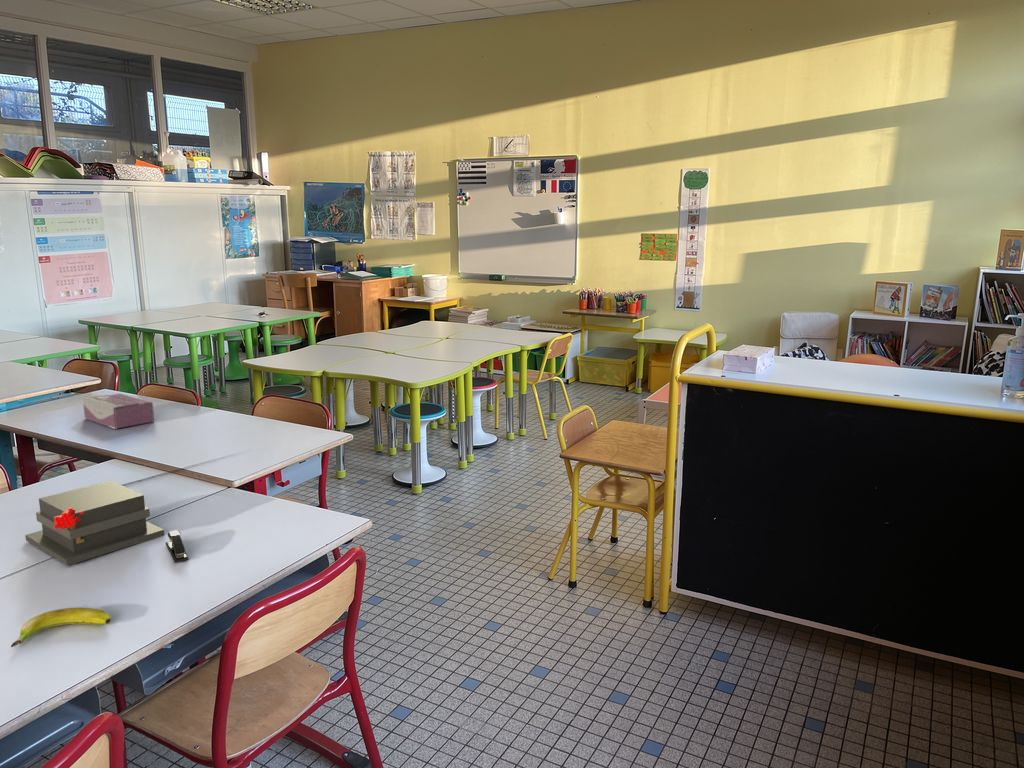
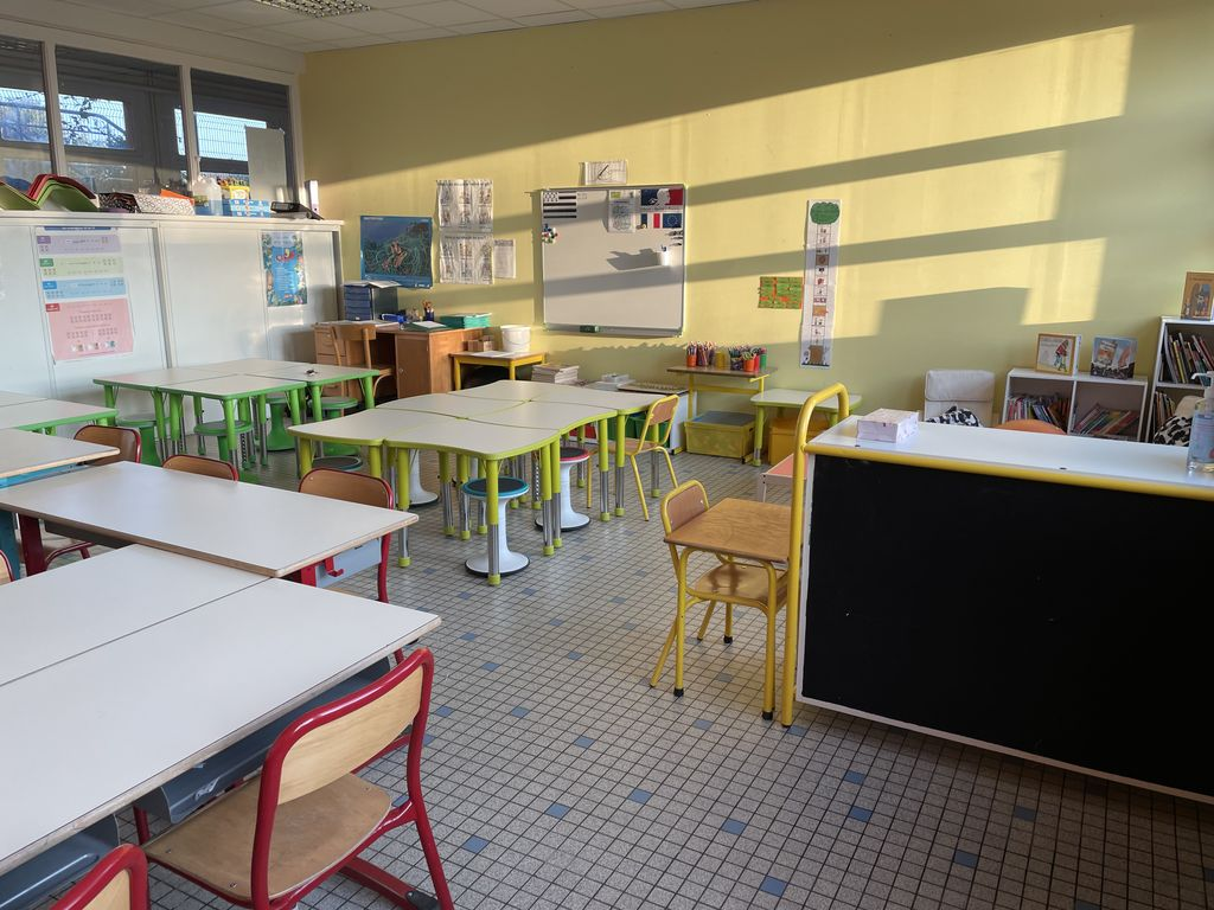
- book [24,480,165,567]
- tissue box [82,392,155,430]
- stapler [165,529,189,563]
- banana [10,607,112,648]
